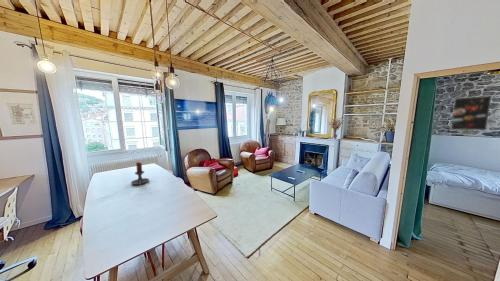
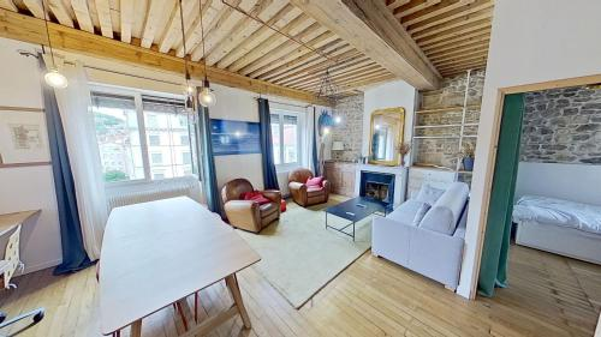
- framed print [450,95,492,131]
- candle holder [130,161,150,186]
